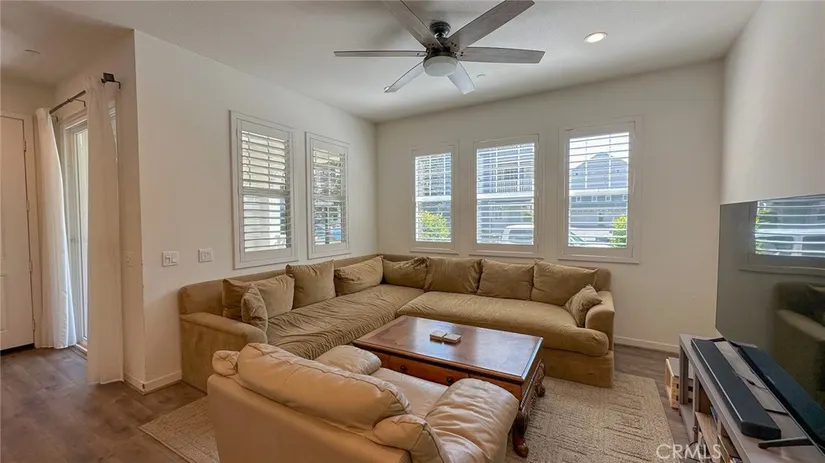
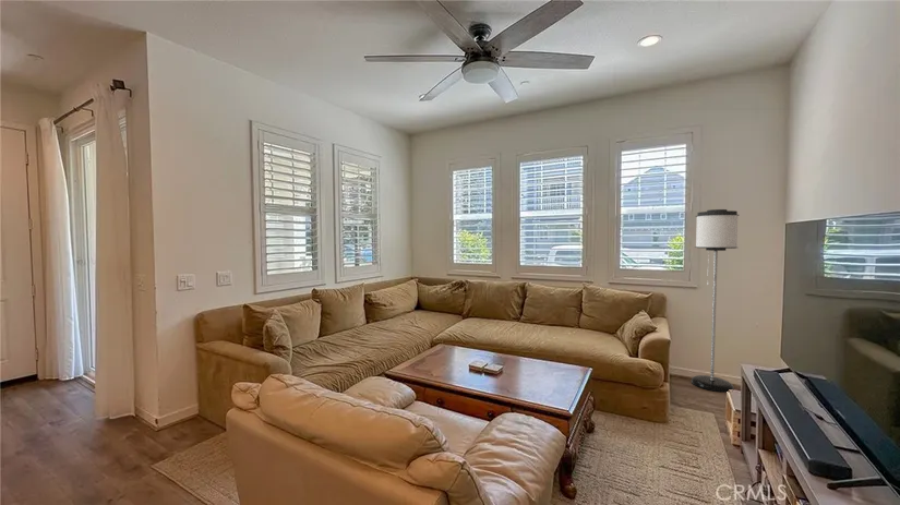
+ floor lamp [691,208,740,394]
